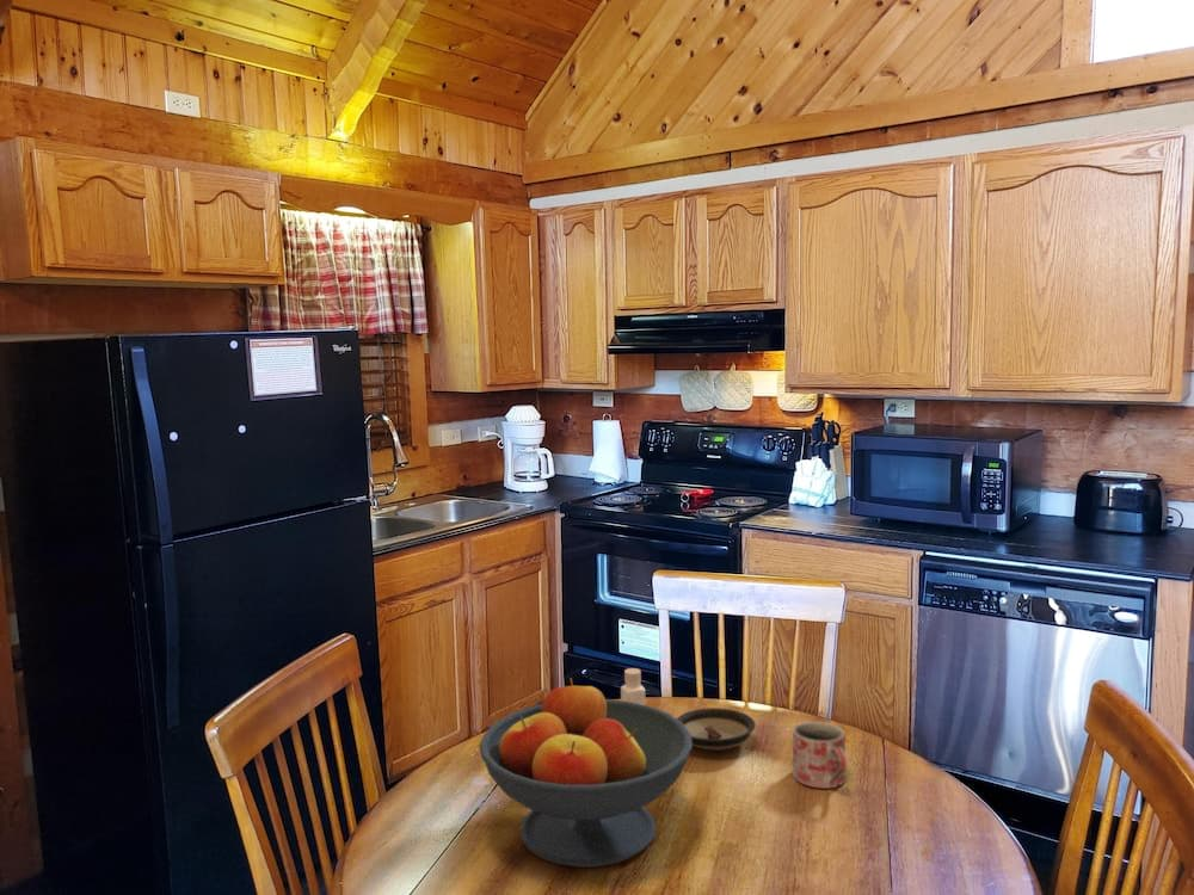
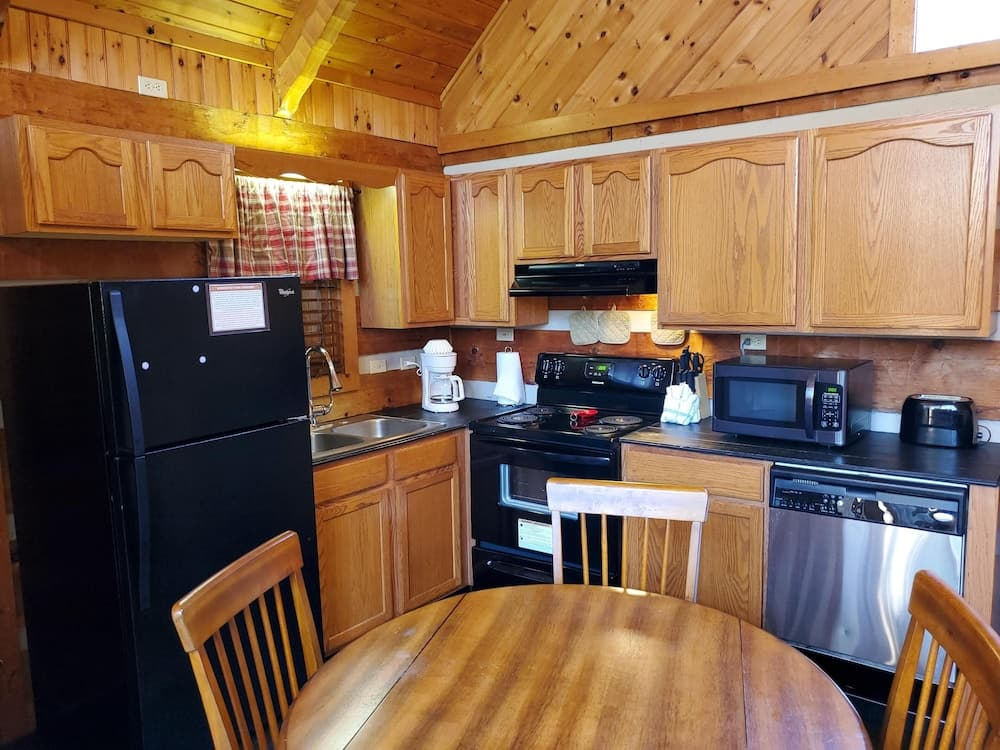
- fruit bowl [479,677,694,869]
- mug [792,721,848,790]
- pepper shaker [620,667,647,705]
- saucer [676,706,757,752]
